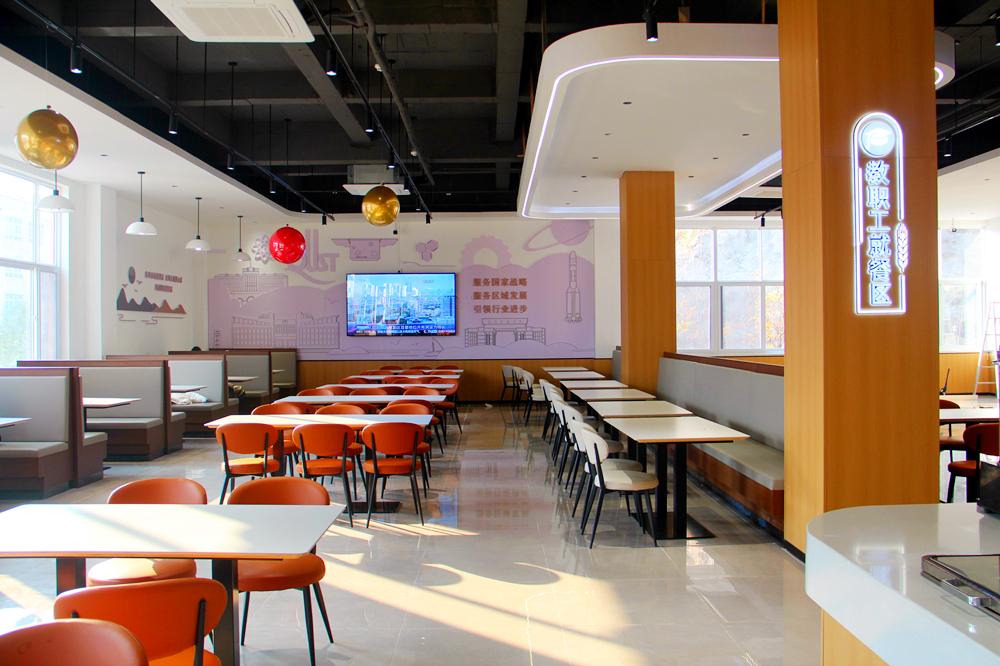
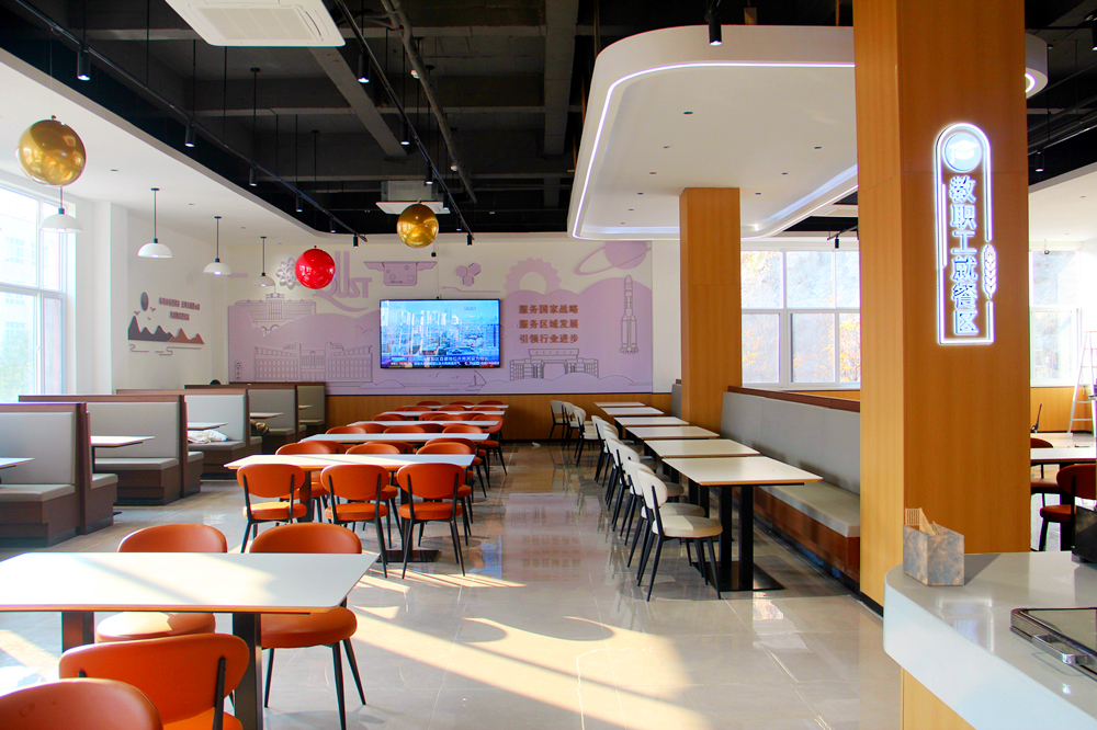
+ napkin holder [902,506,965,586]
